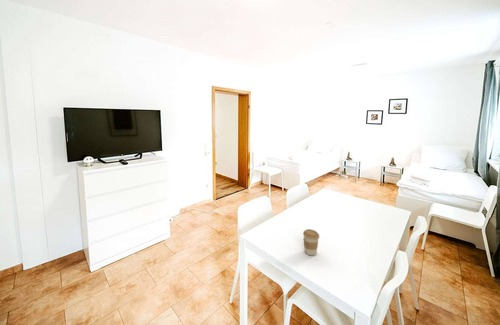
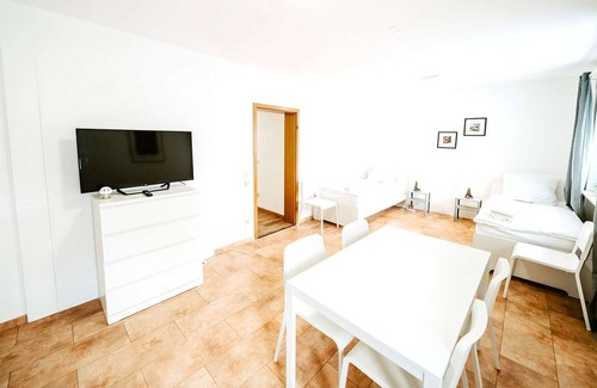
- coffee cup [302,228,320,256]
